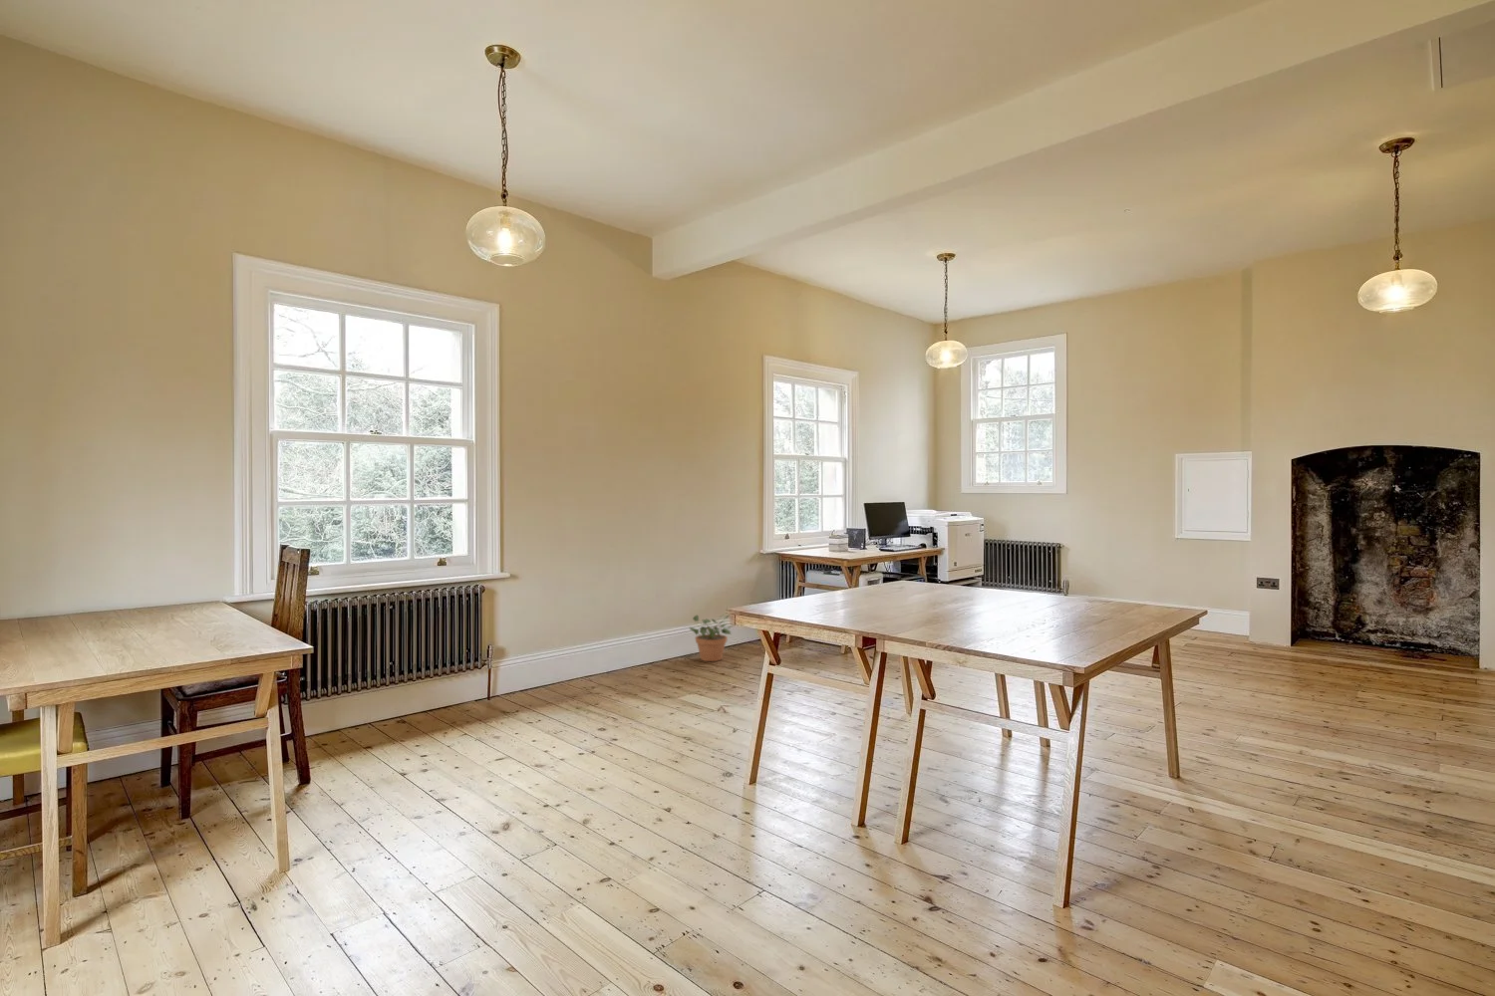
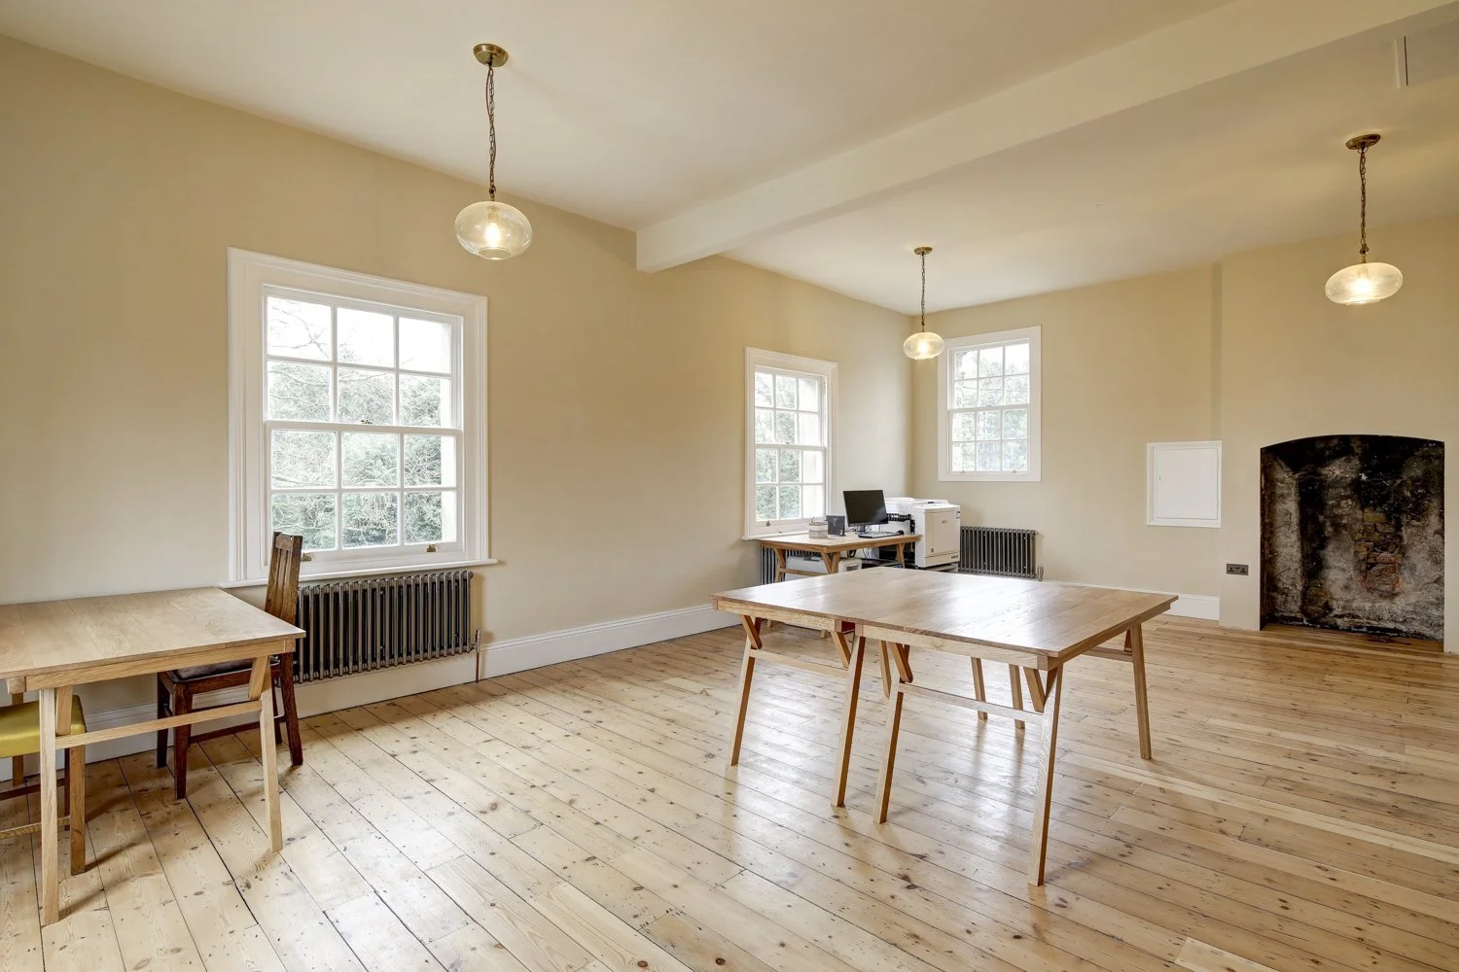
- potted plant [689,612,734,663]
